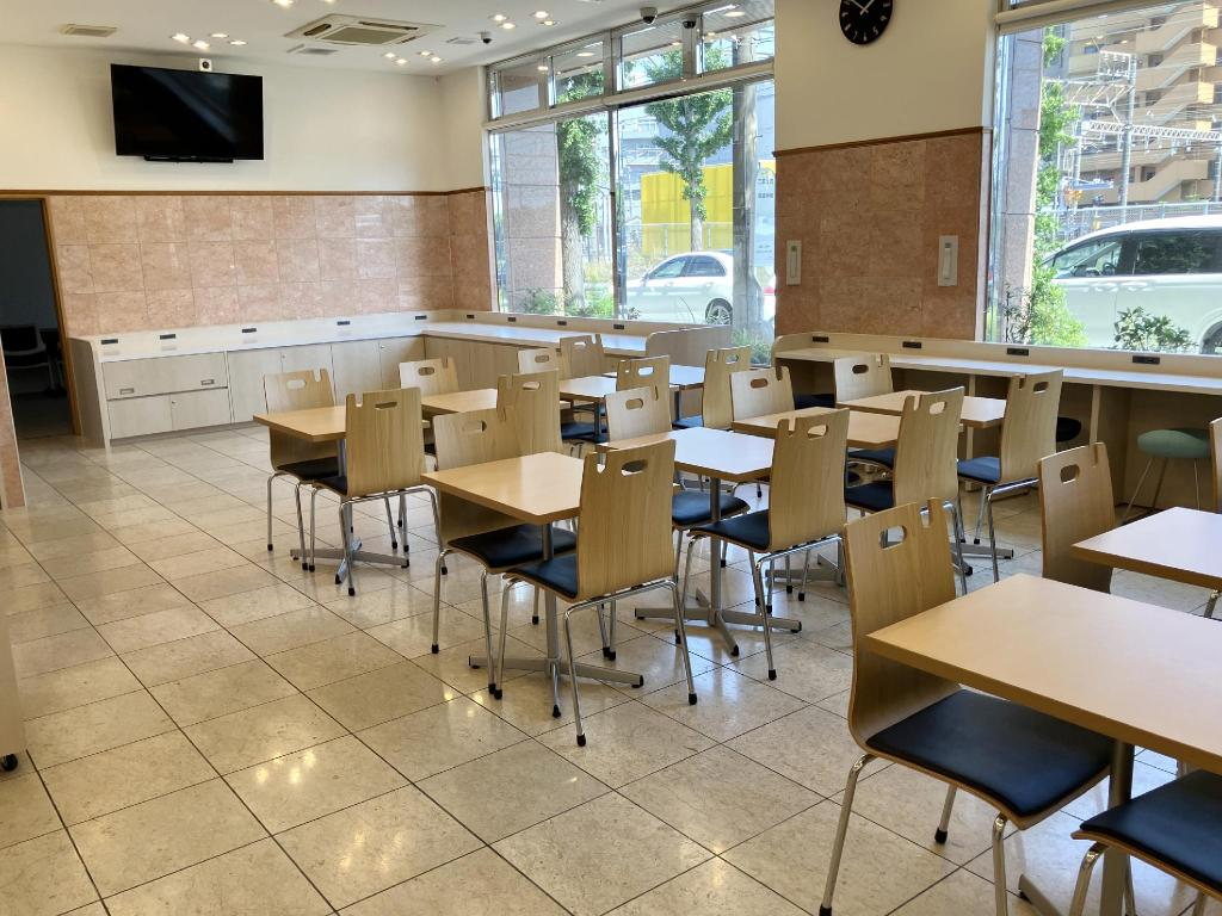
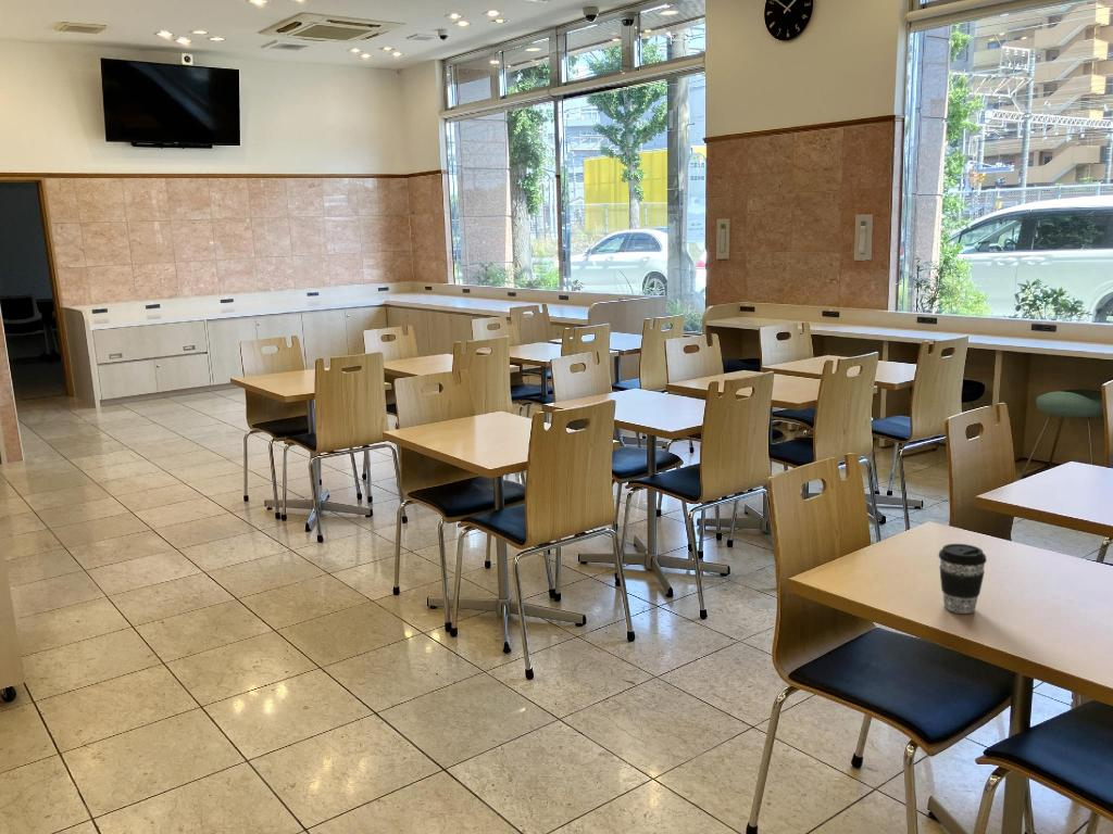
+ coffee cup [937,543,988,615]
